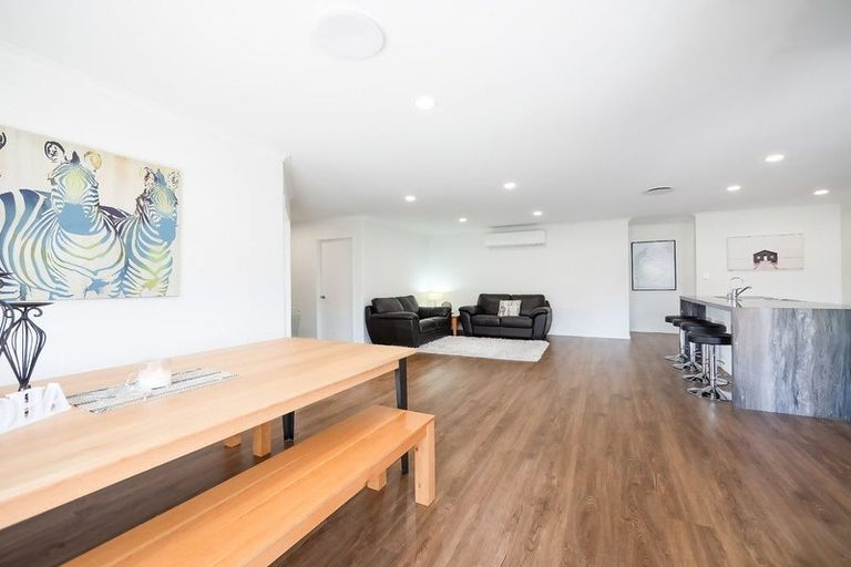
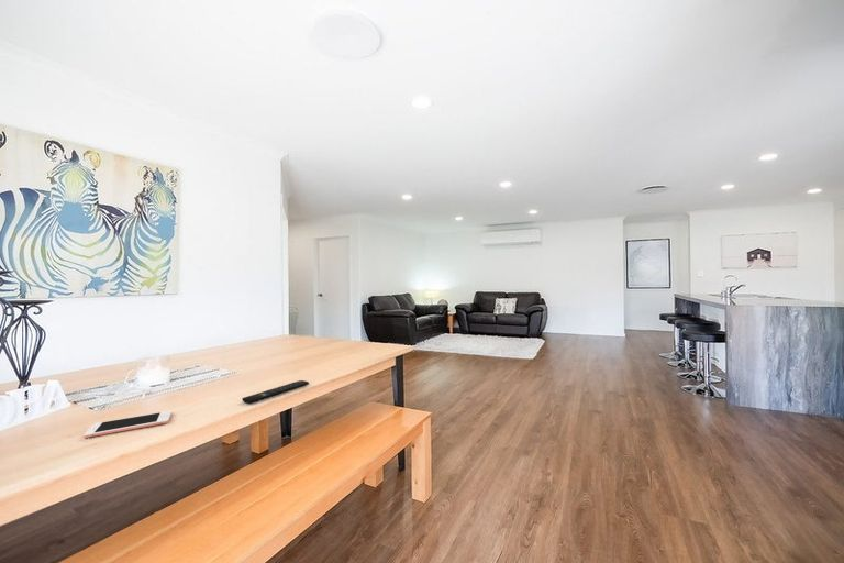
+ cell phone [82,410,173,439]
+ remote control [241,379,310,405]
